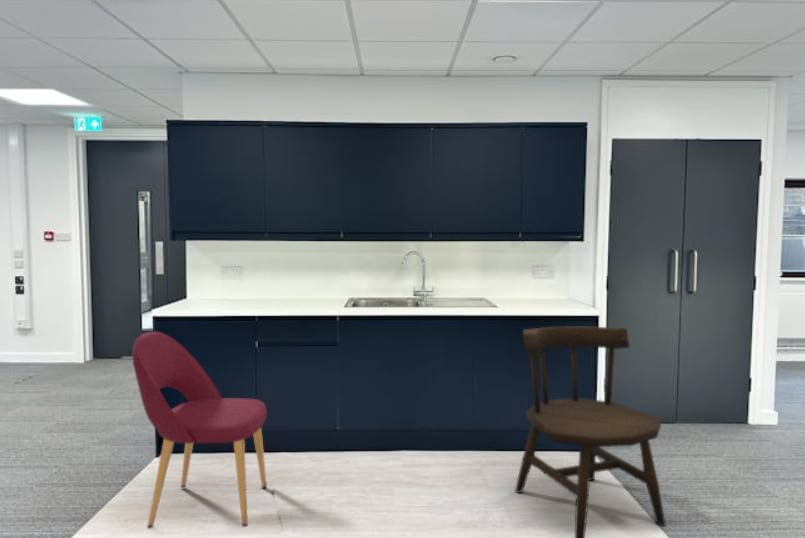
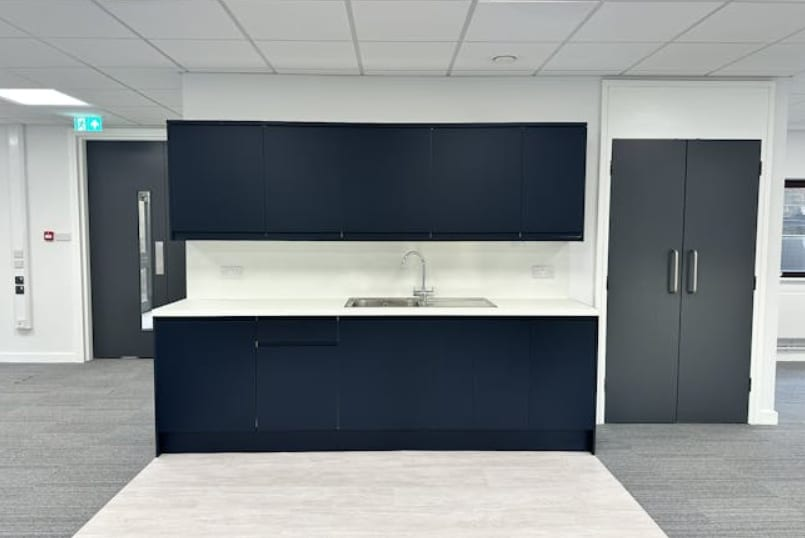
- dining chair [131,330,268,529]
- dining chair [514,325,667,538]
